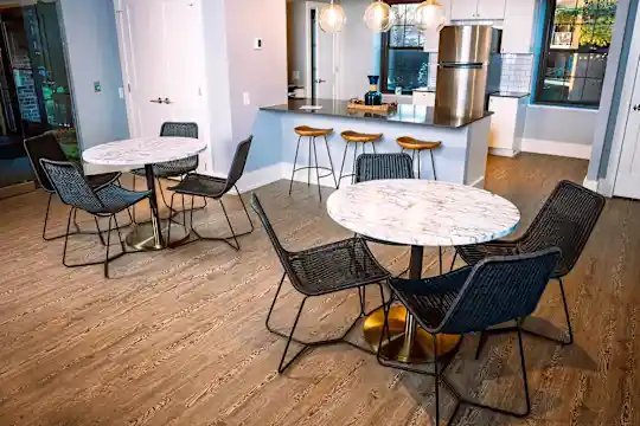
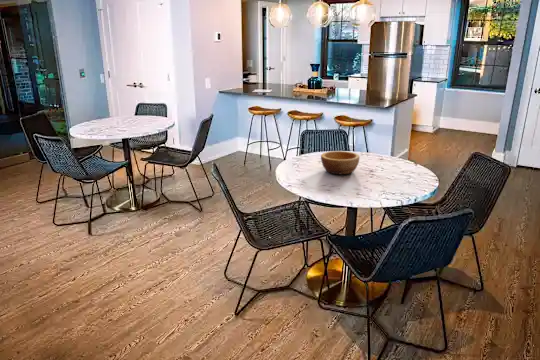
+ bowl [320,150,361,176]
